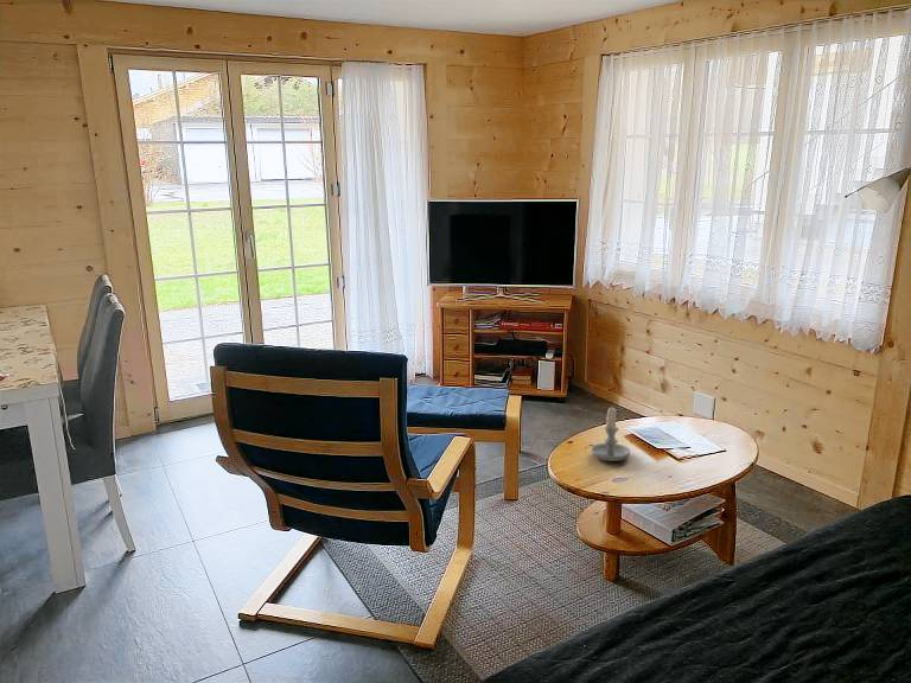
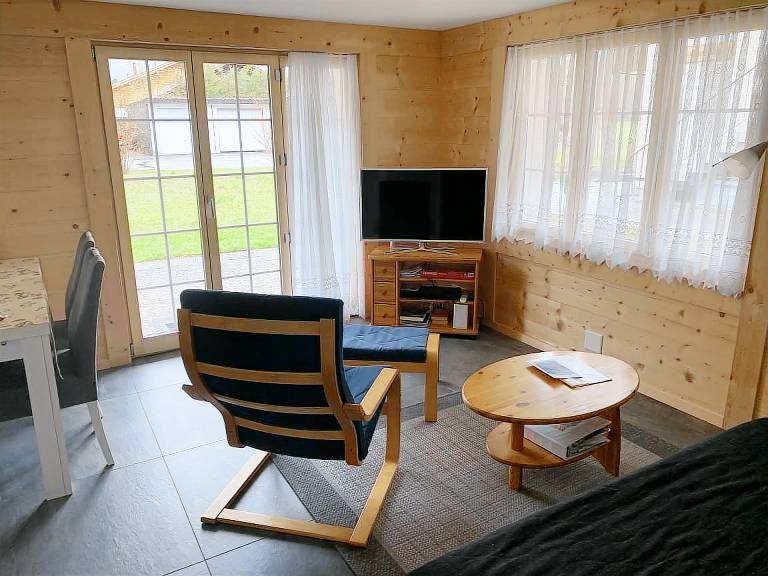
- candle [591,406,631,462]
